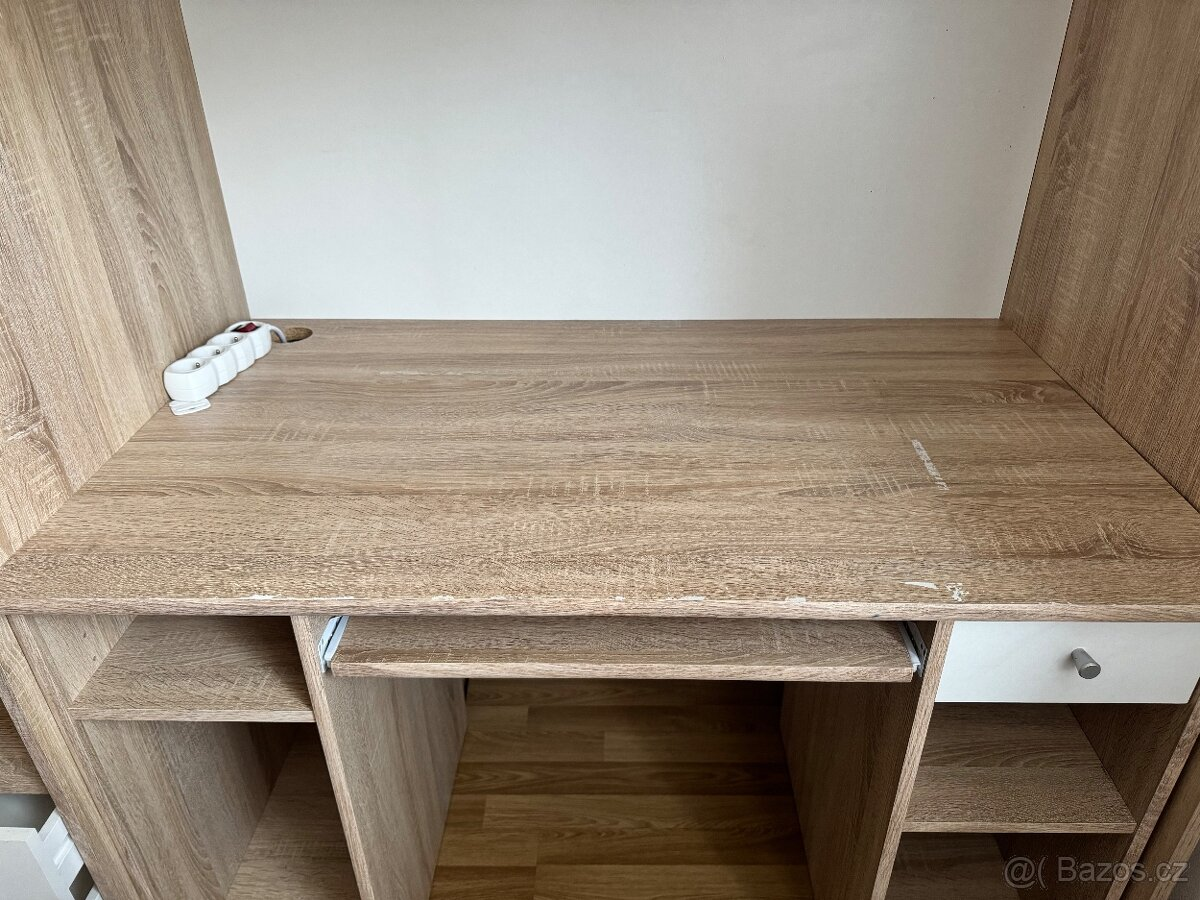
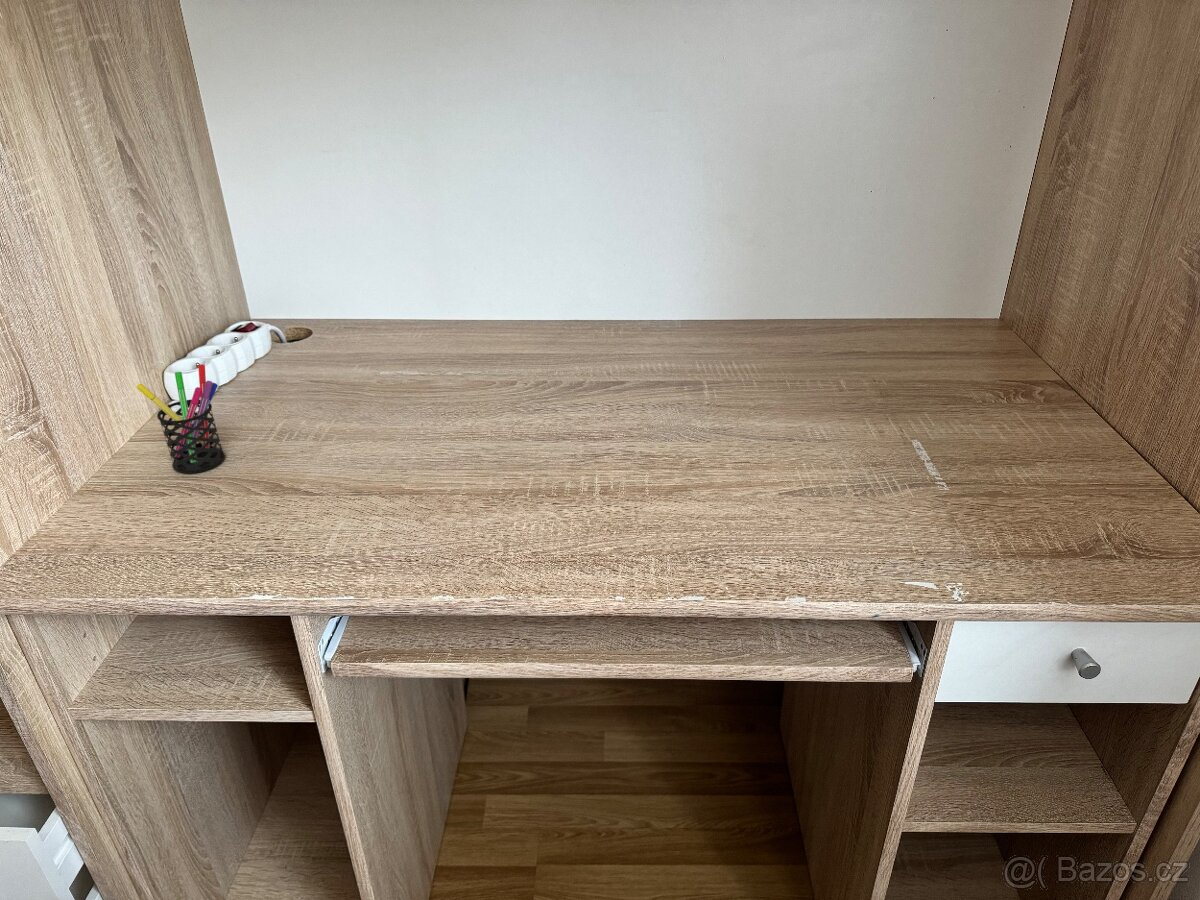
+ pen holder [135,363,226,474]
